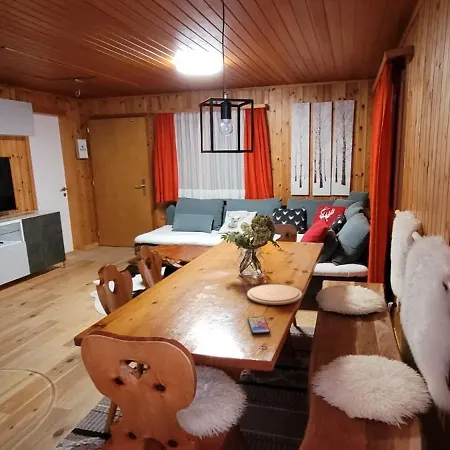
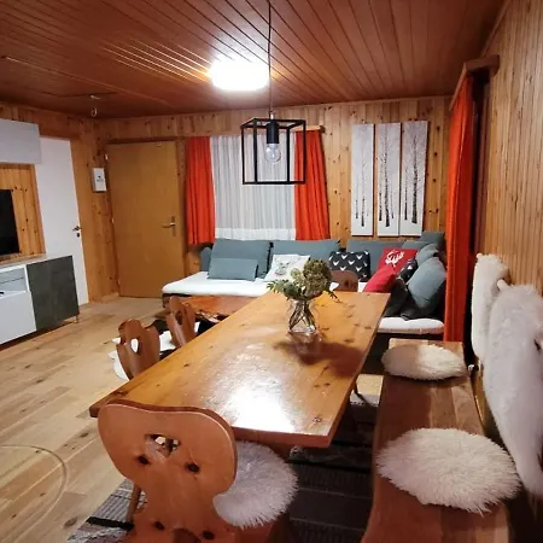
- plate [246,283,303,306]
- smartphone [247,315,271,335]
